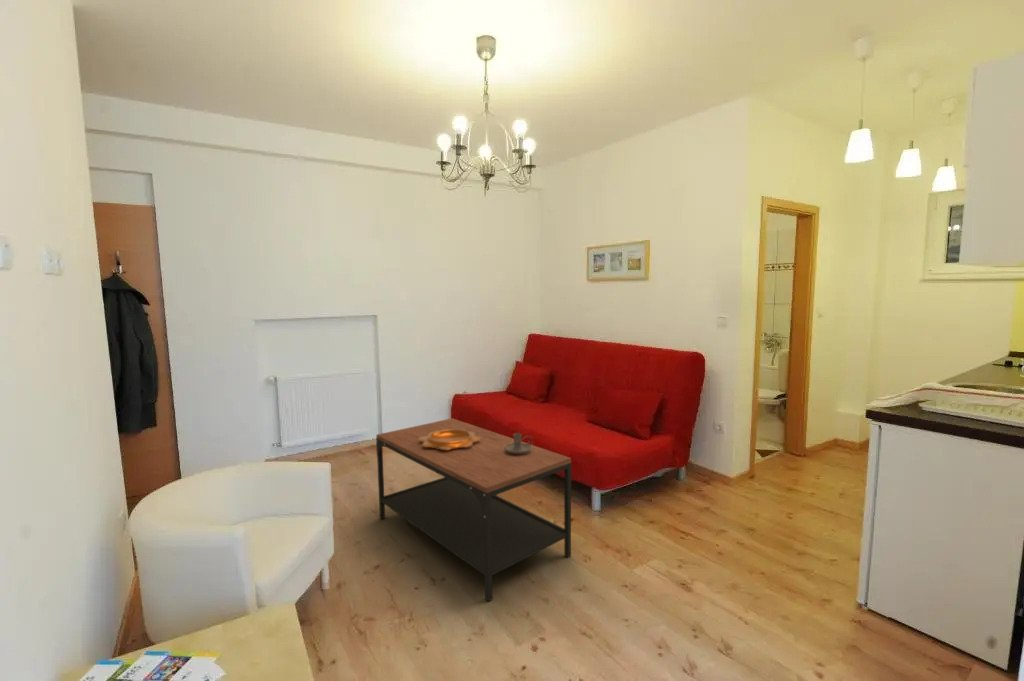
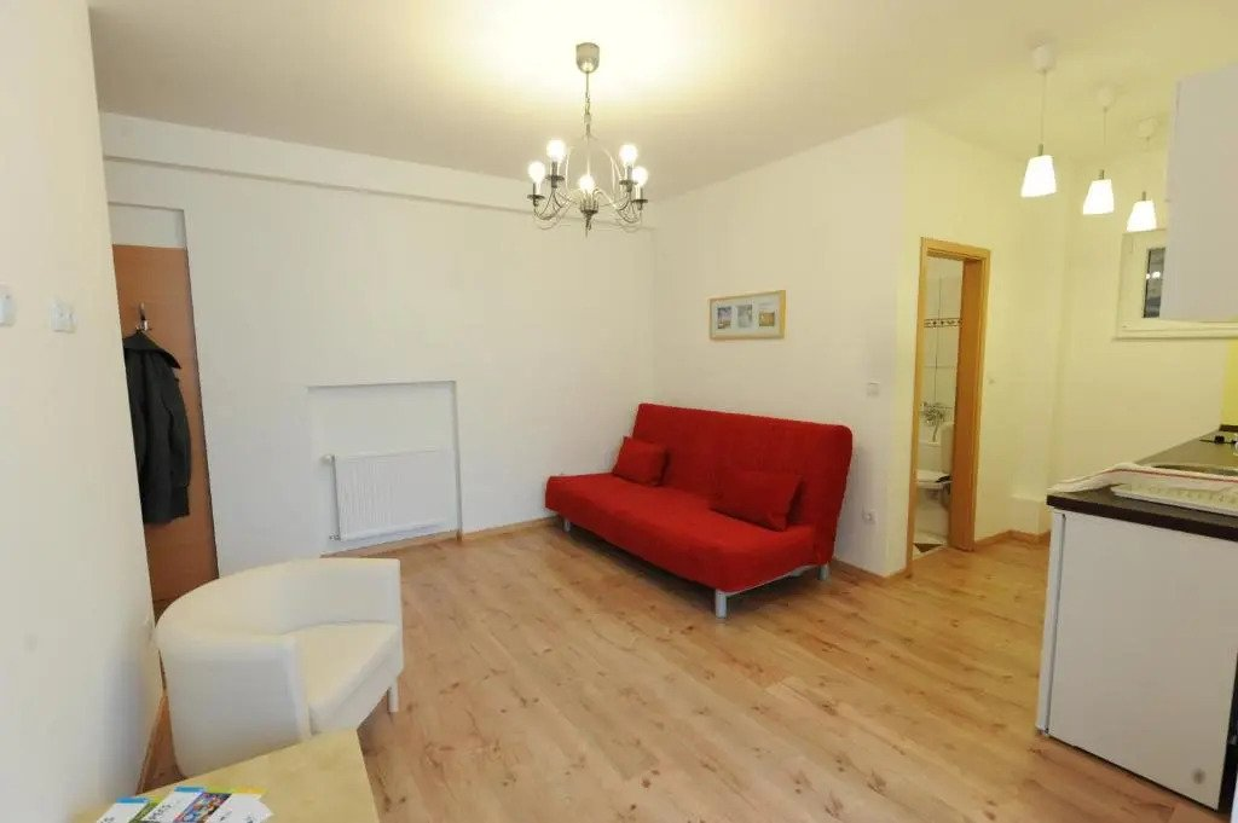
- decorative bowl [419,430,481,450]
- candle holder [504,432,534,454]
- coffee table [375,417,572,602]
